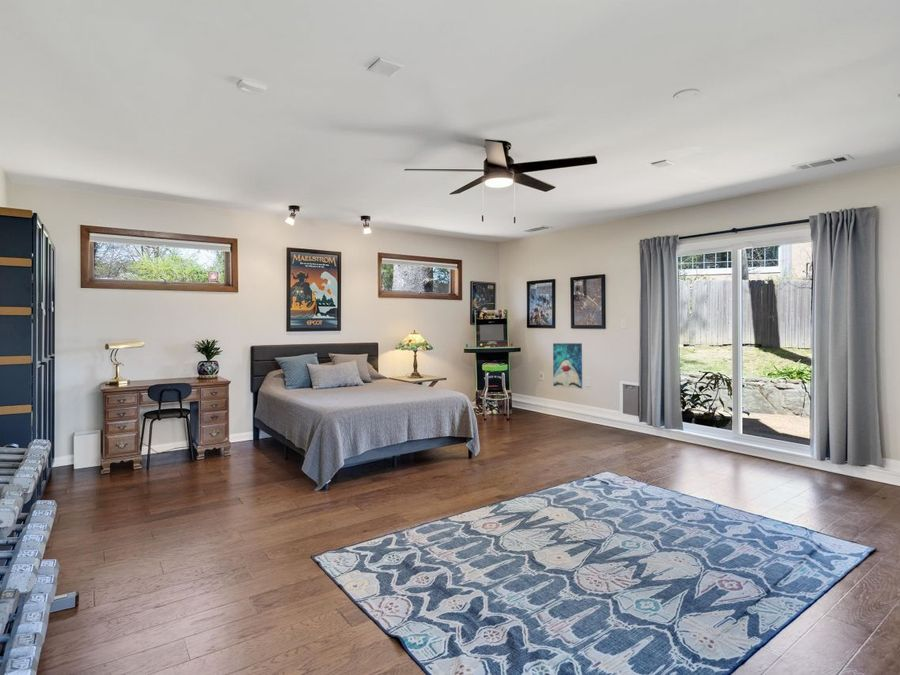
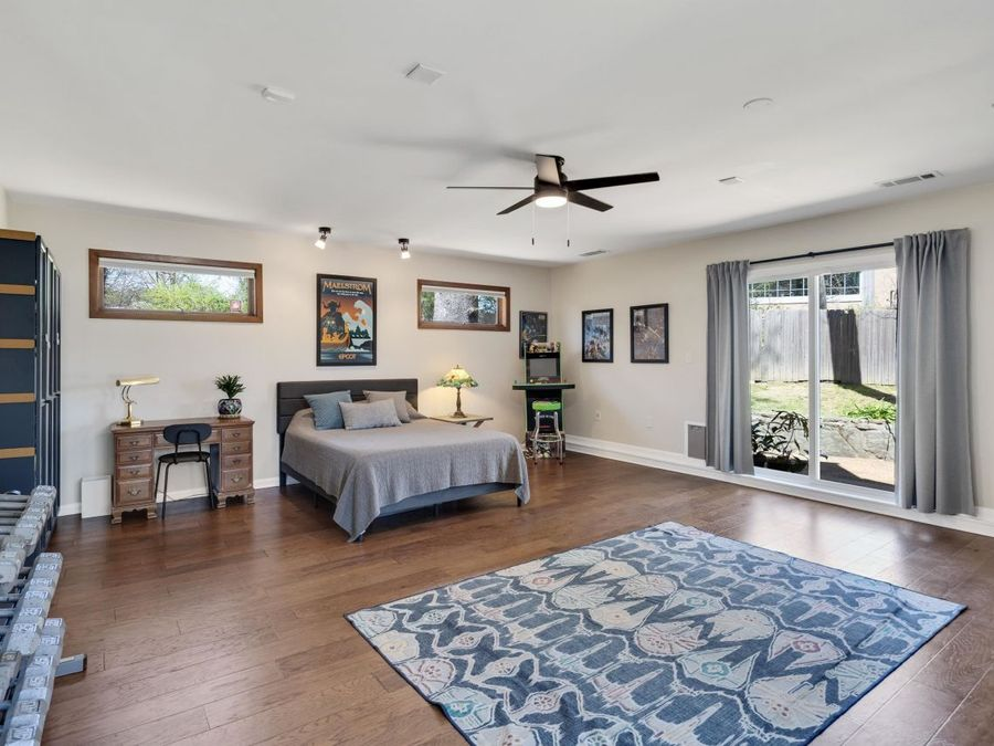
- wall art [552,342,583,390]
